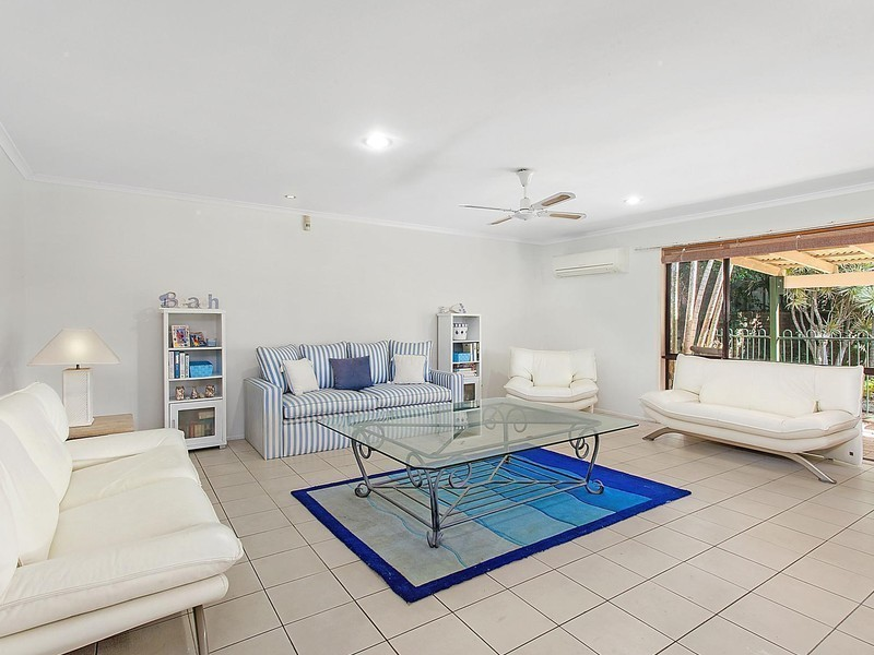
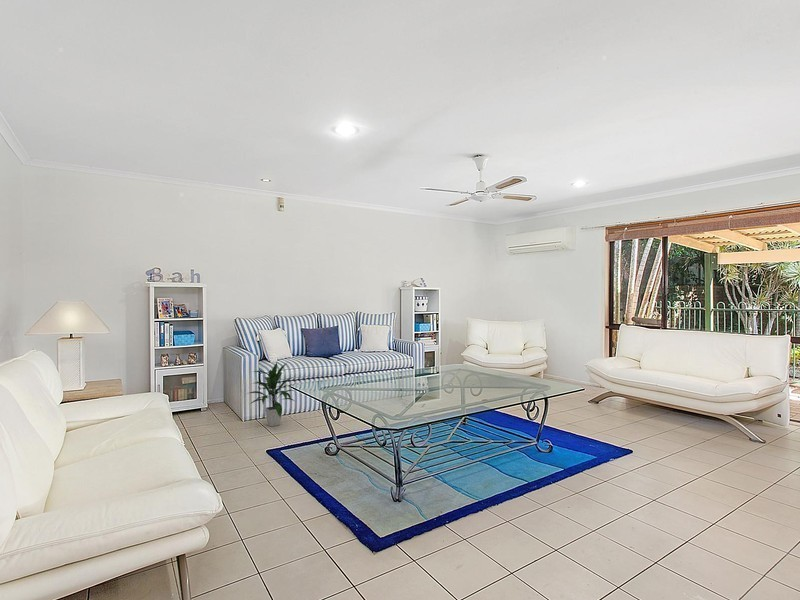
+ indoor plant [246,362,296,427]
